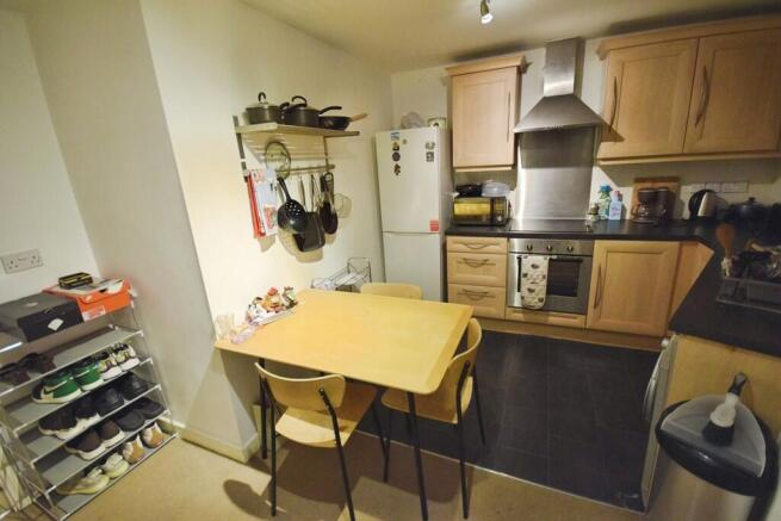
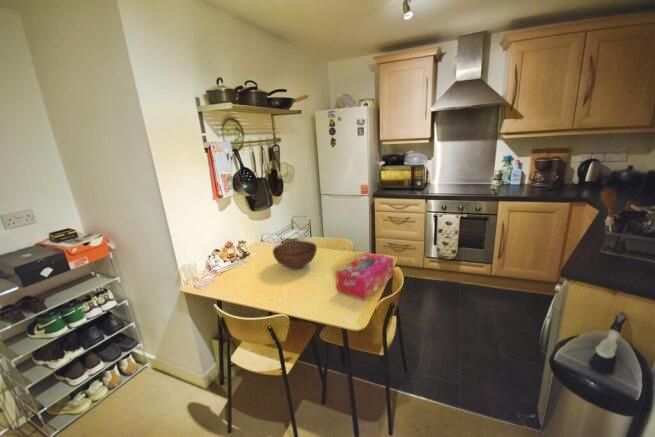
+ tissue box [335,252,394,301]
+ bowl [272,240,318,271]
